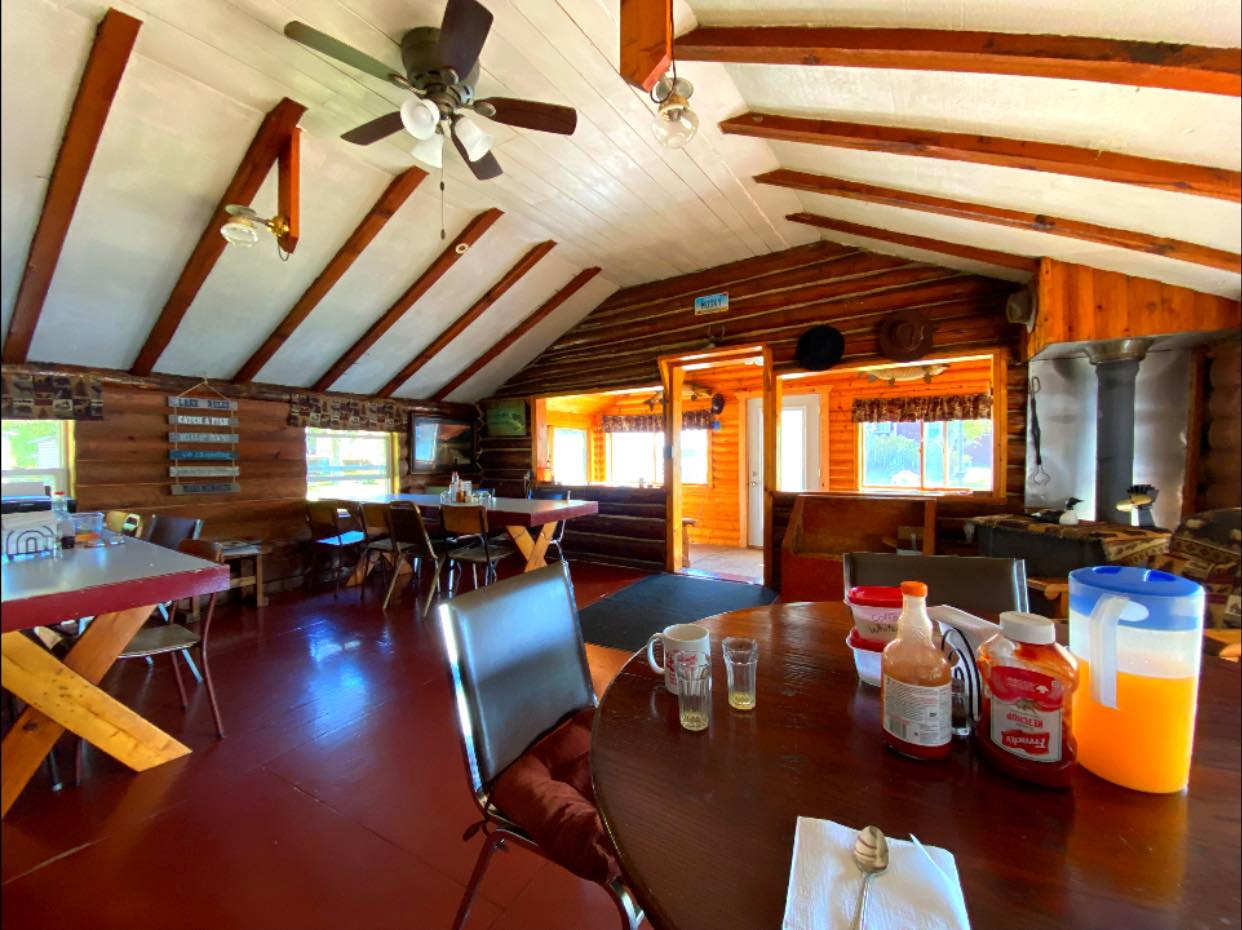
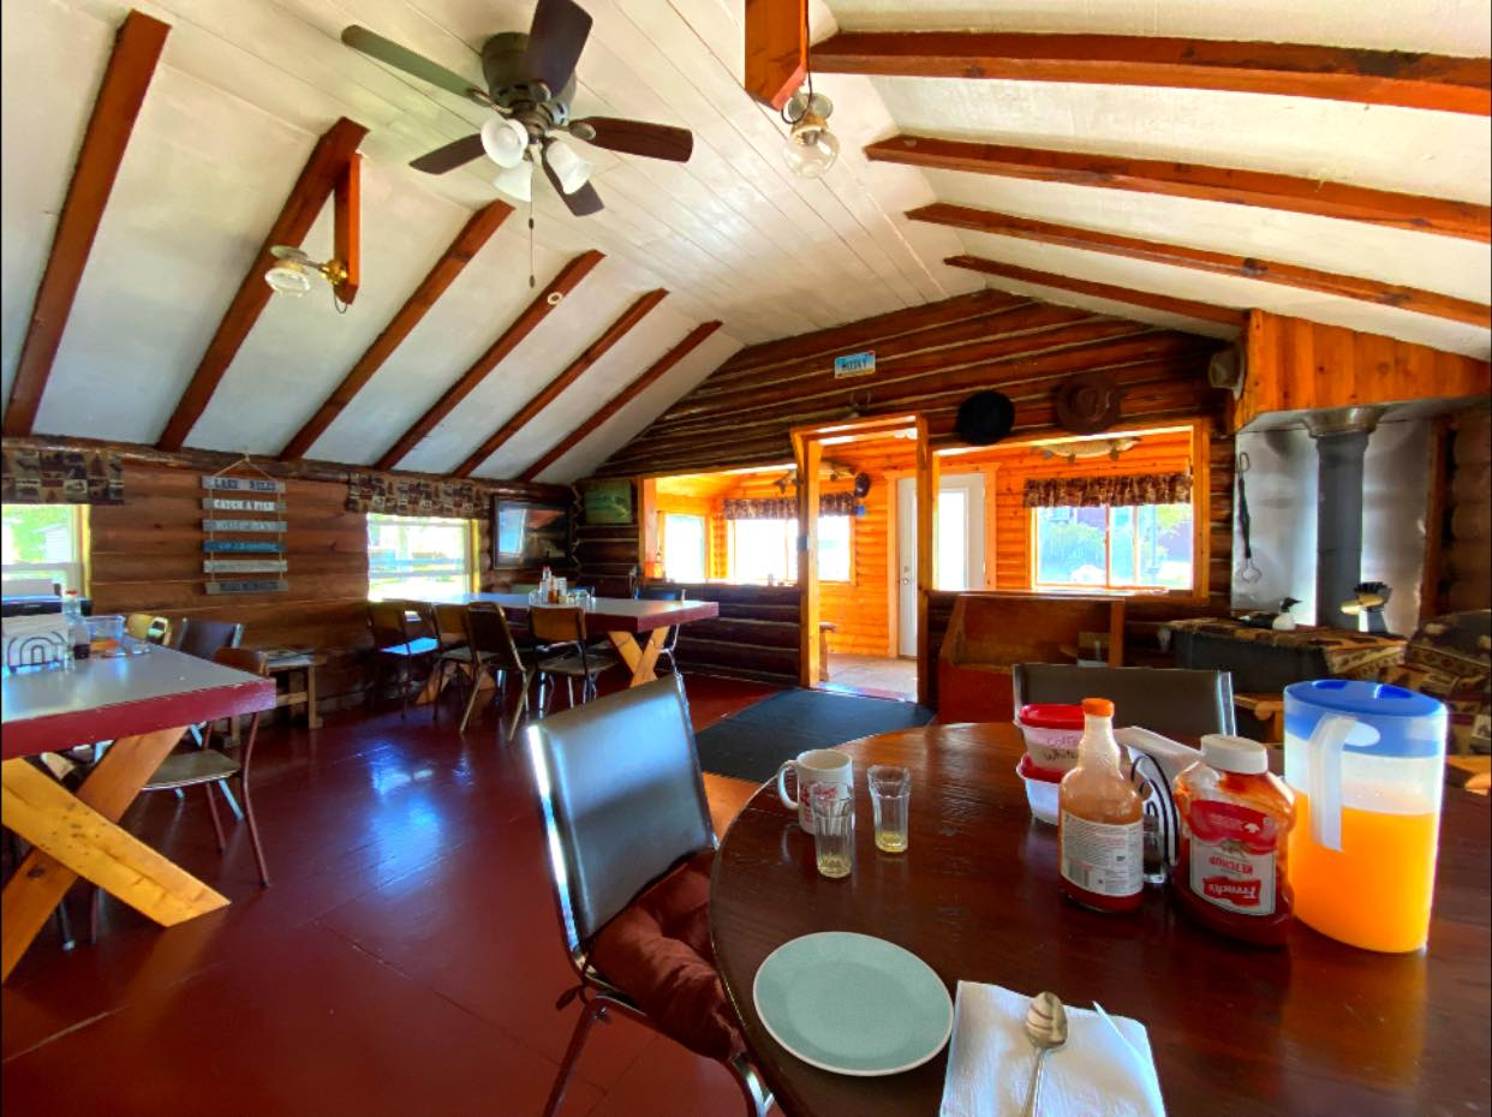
+ plate [752,931,955,1077]
